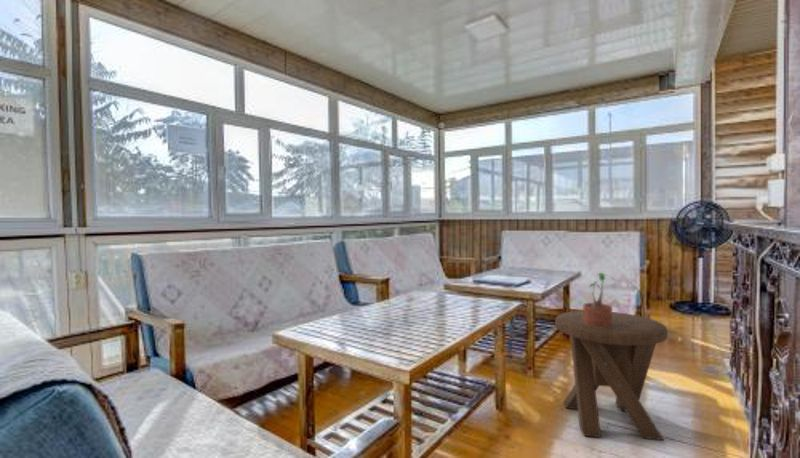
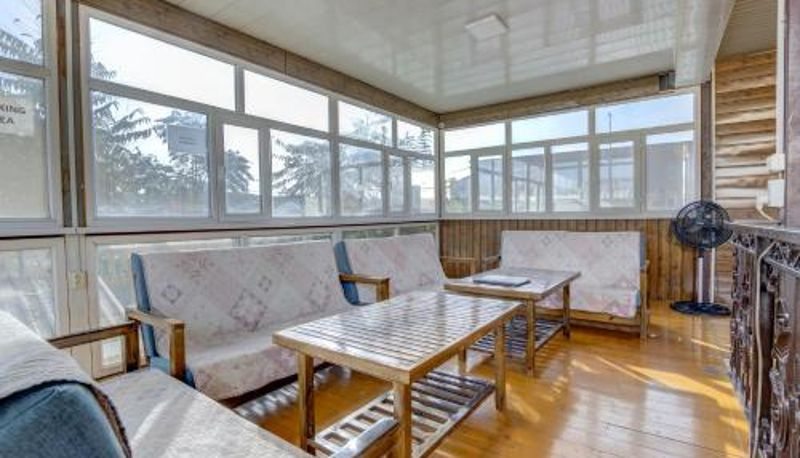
- music stool [554,310,669,441]
- potted plant [582,272,619,327]
